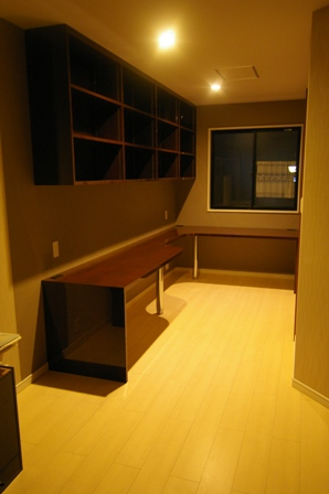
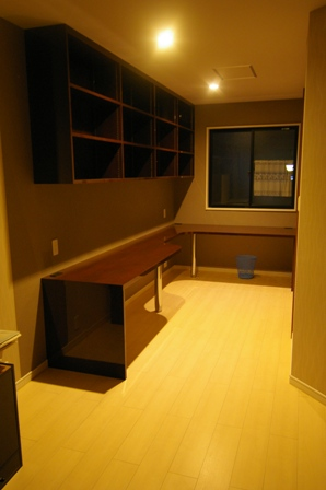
+ wastebasket [235,254,258,280]
